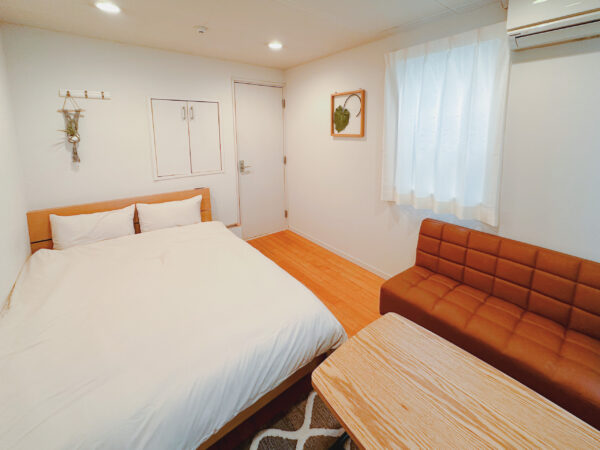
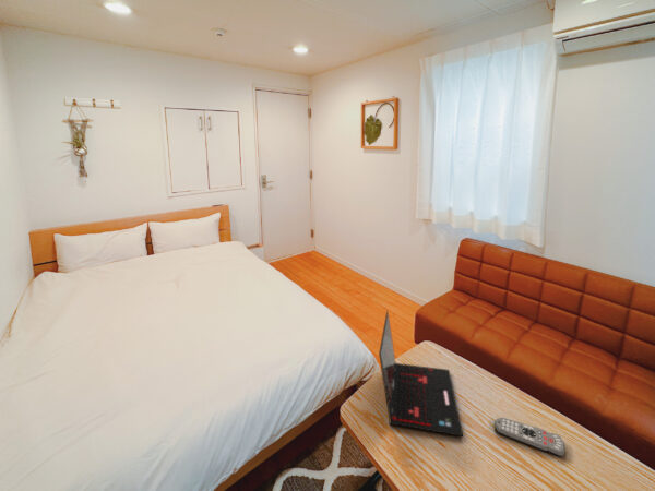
+ remote control [493,417,565,457]
+ laptop [378,310,464,438]
